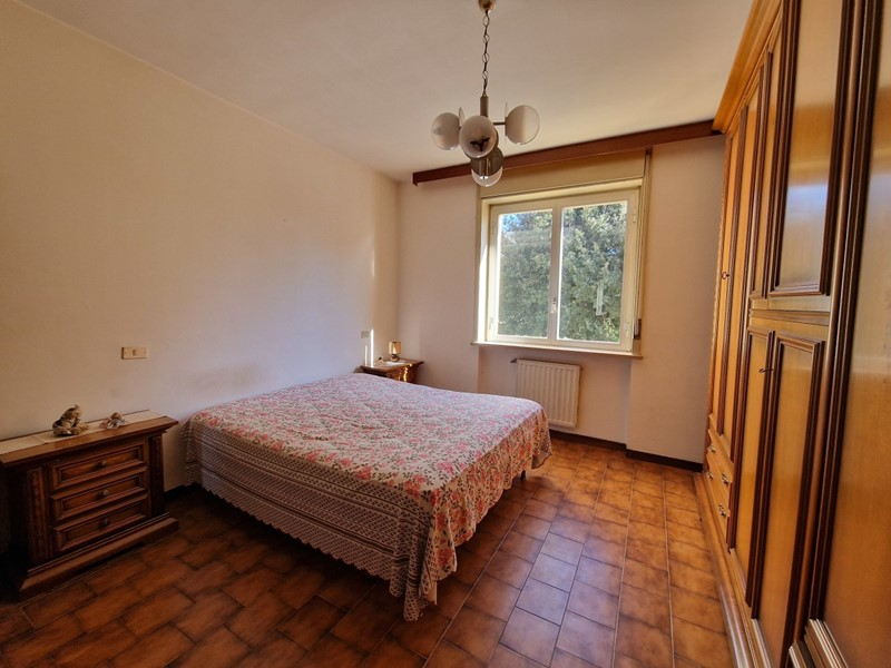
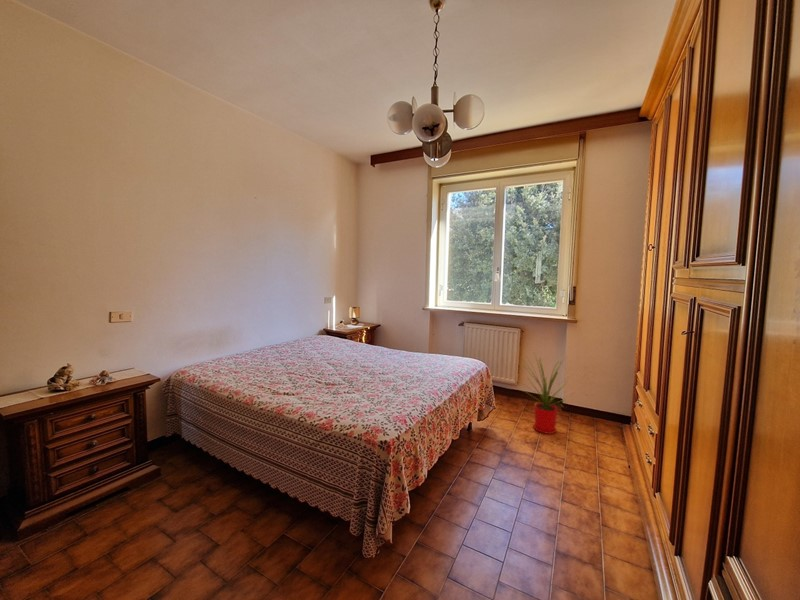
+ house plant [519,352,578,435]
